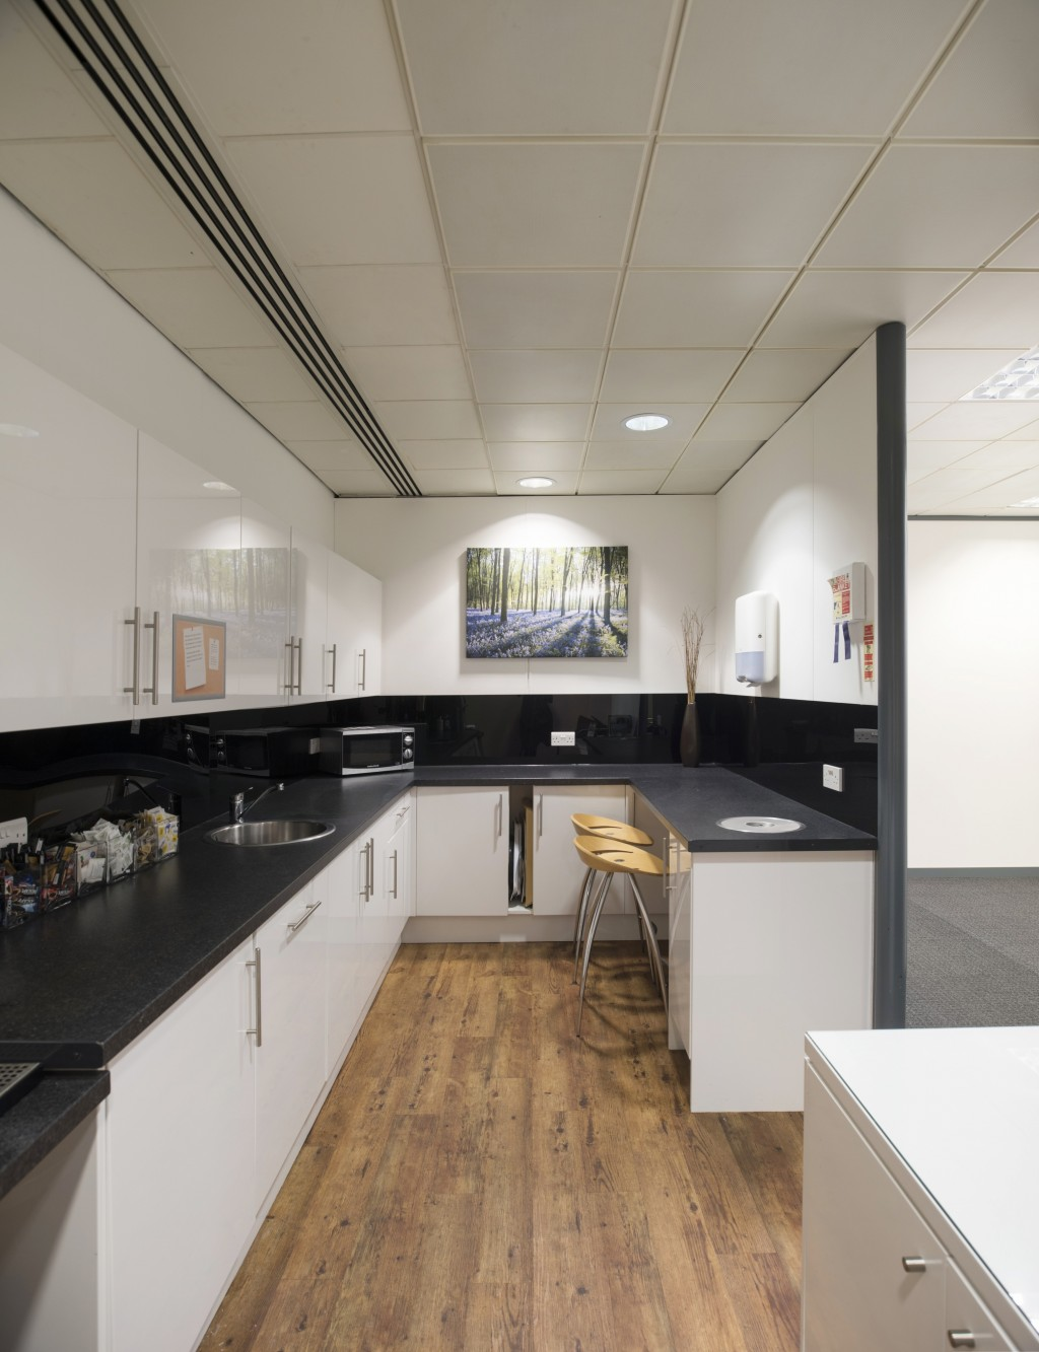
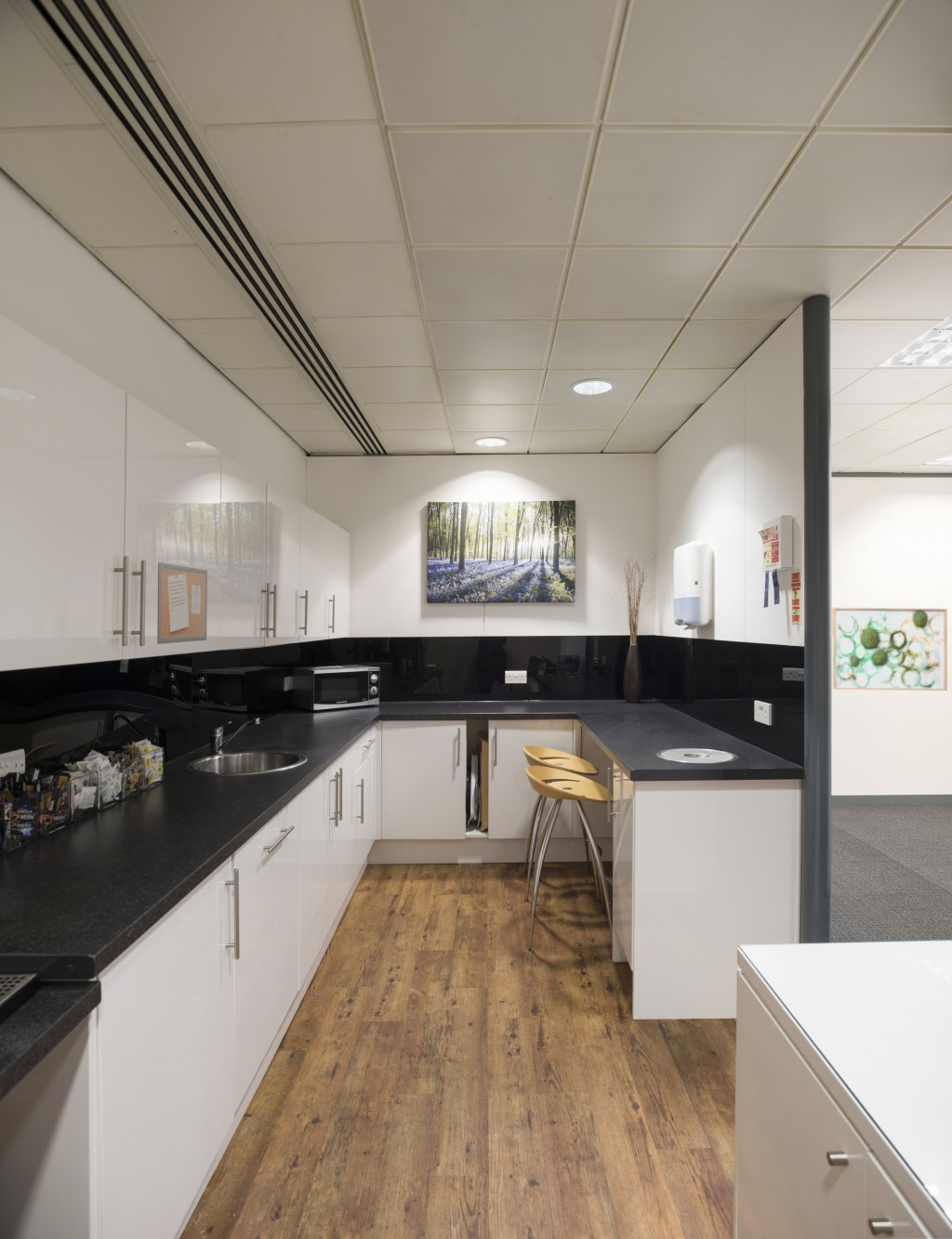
+ wall art [831,607,948,692]
